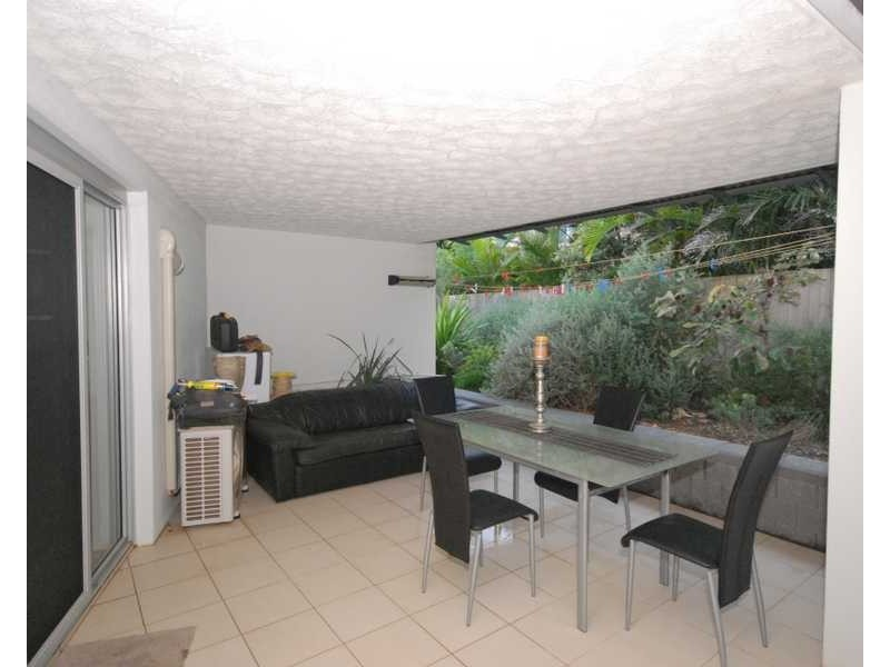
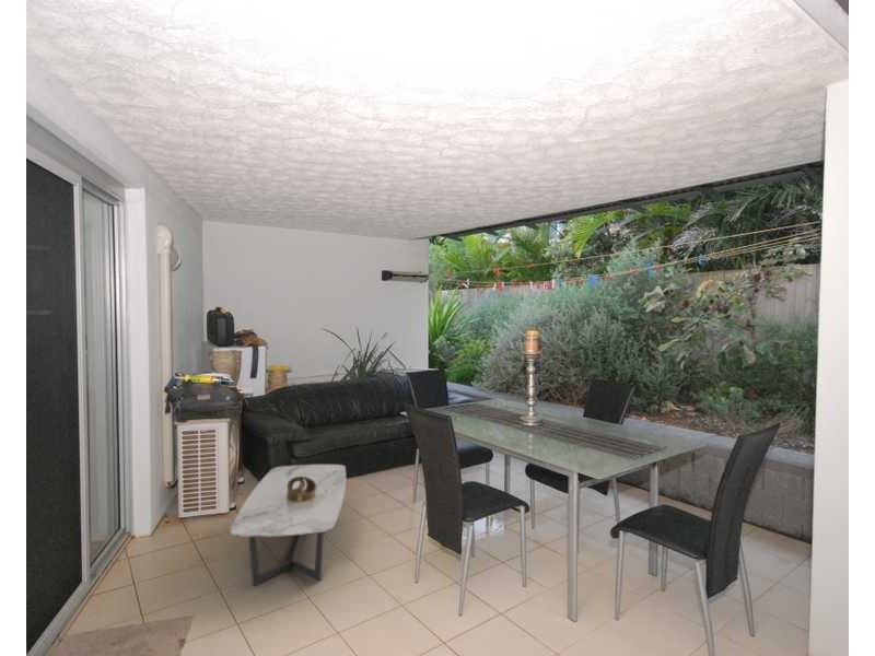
+ coffee table [229,464,347,586]
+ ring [287,477,316,502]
